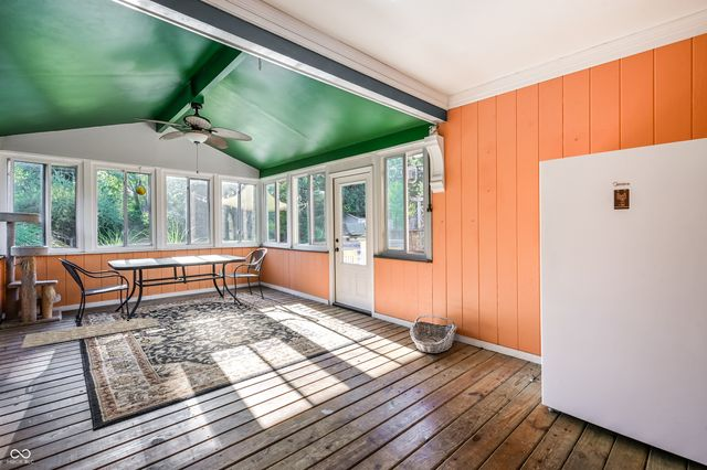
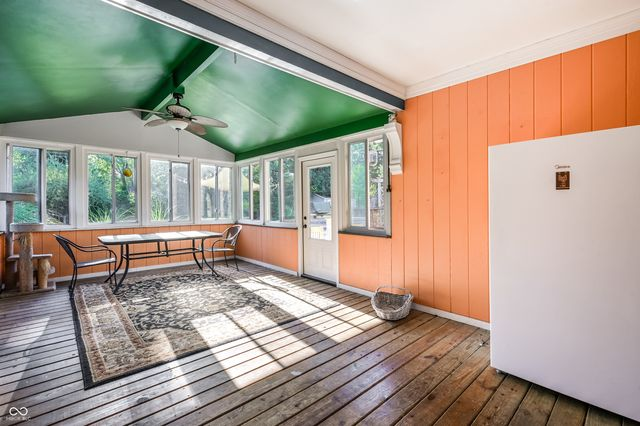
- rug [20,317,161,350]
